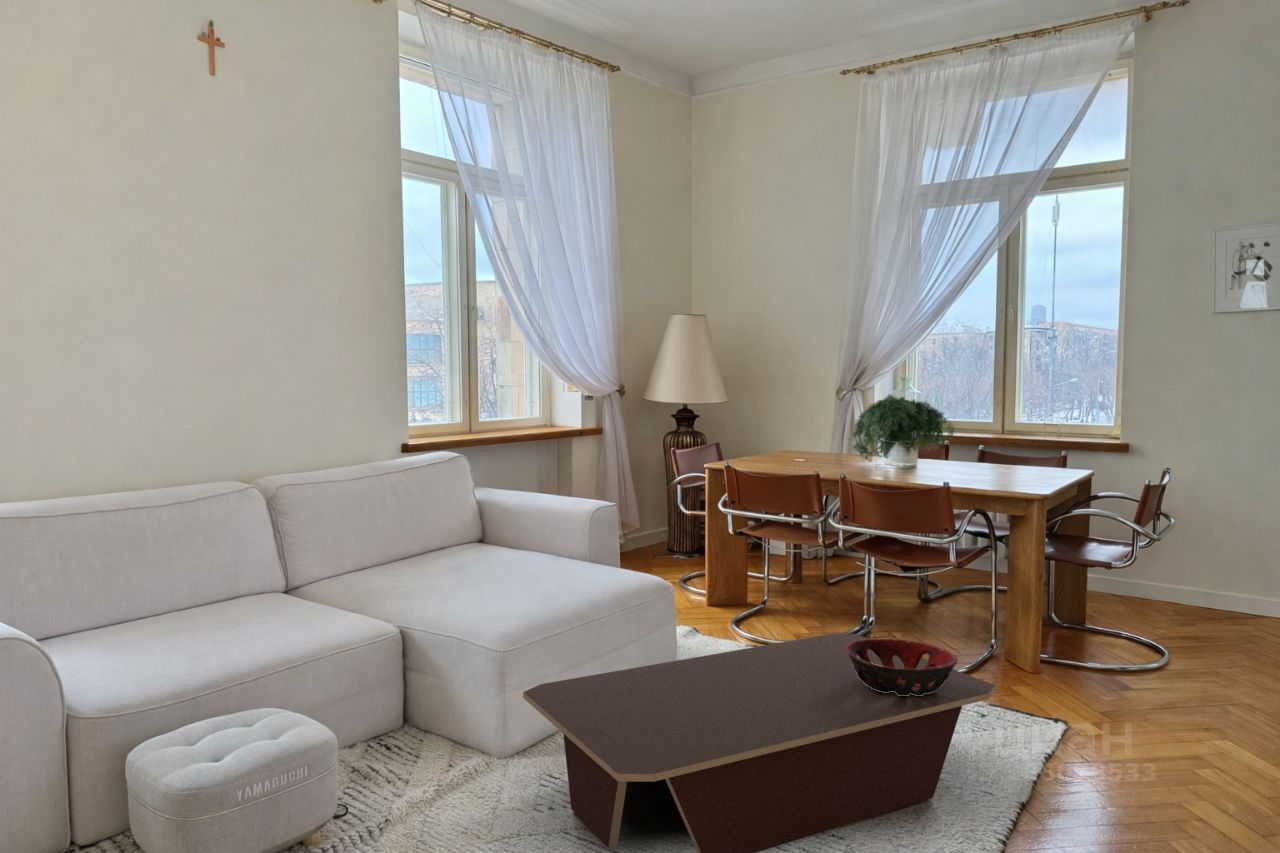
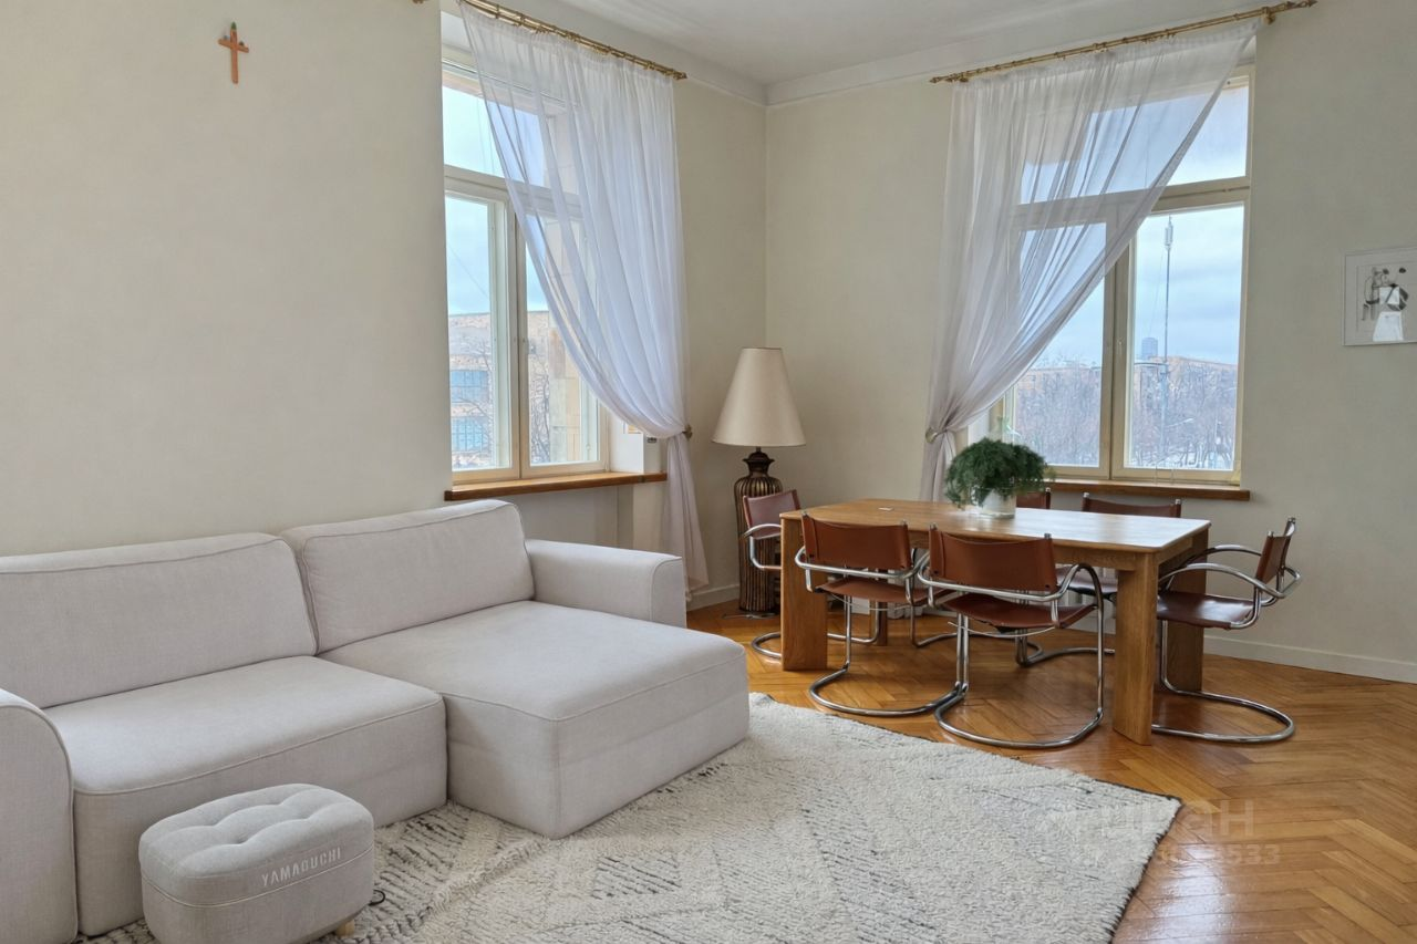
- coffee table [522,633,996,853]
- decorative bowl [846,638,958,696]
